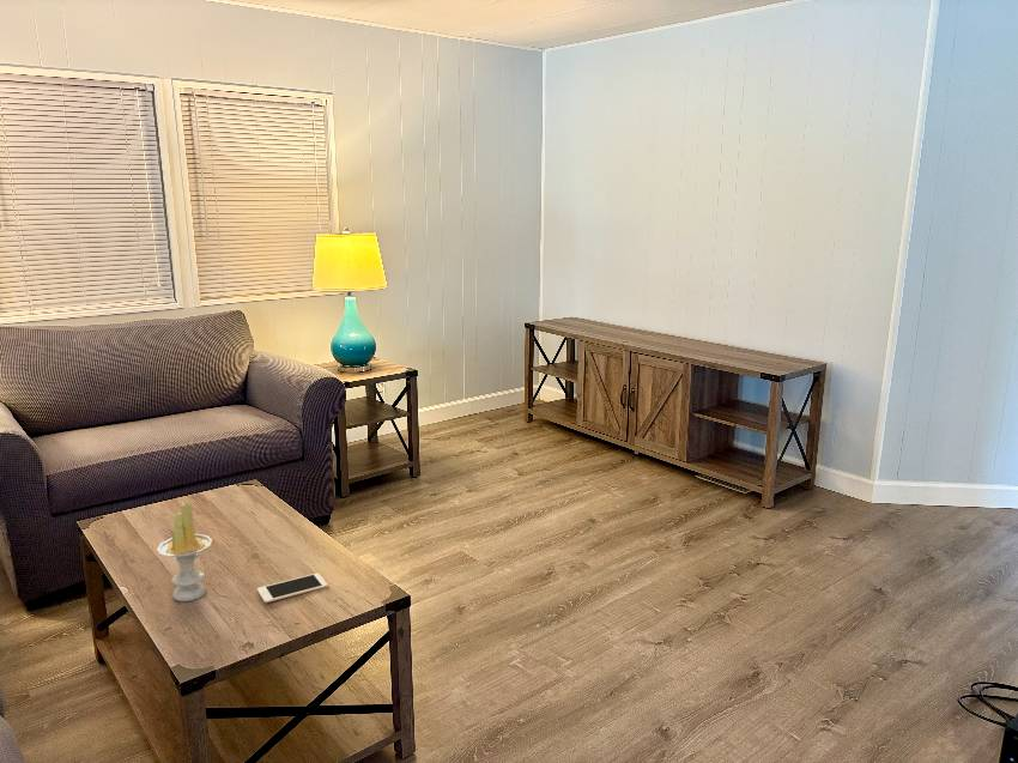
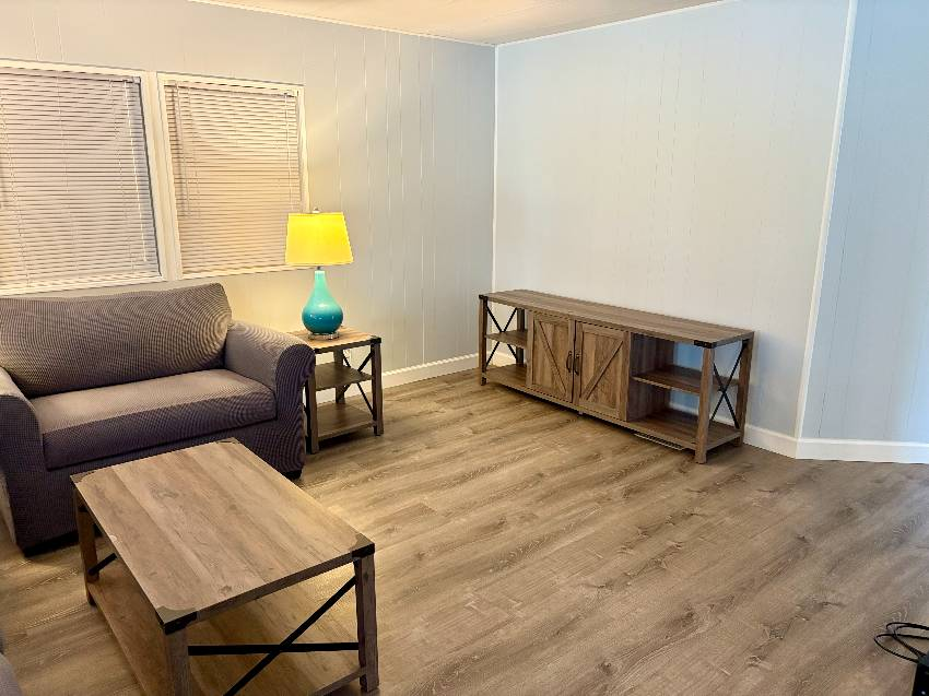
- cell phone [256,573,329,604]
- candle [156,501,213,602]
